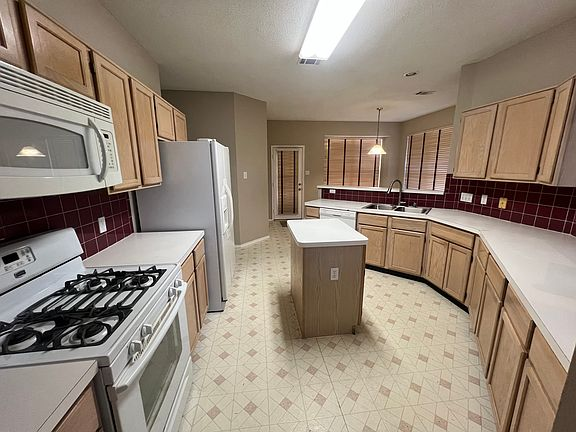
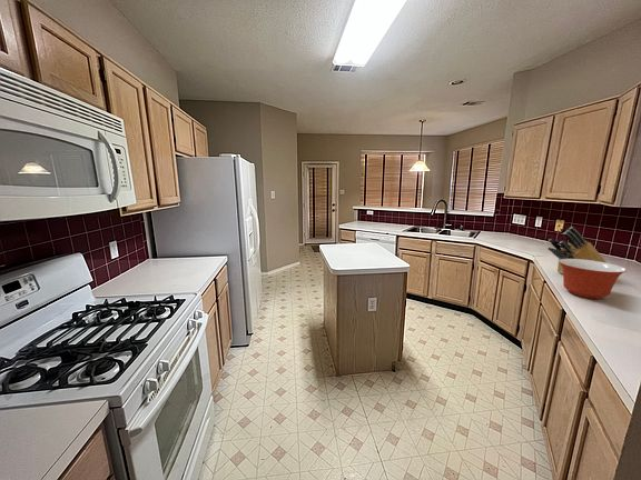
+ knife block [548,226,608,274]
+ mixing bowl [558,259,628,300]
